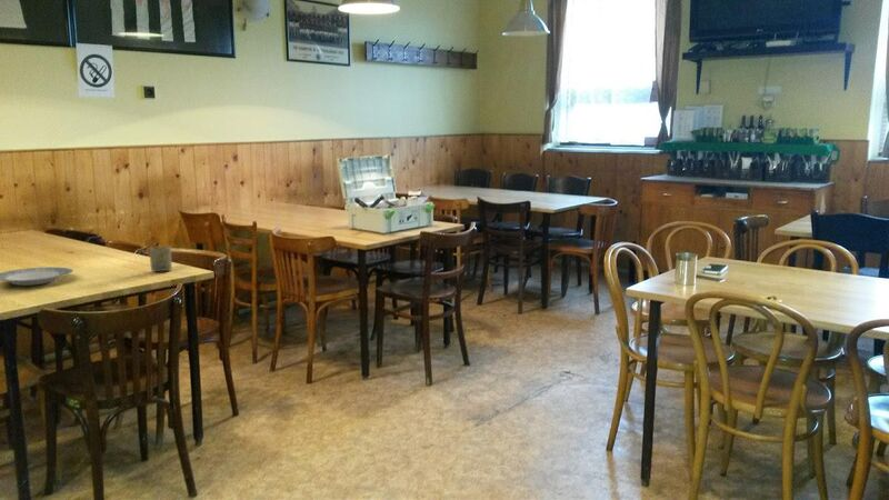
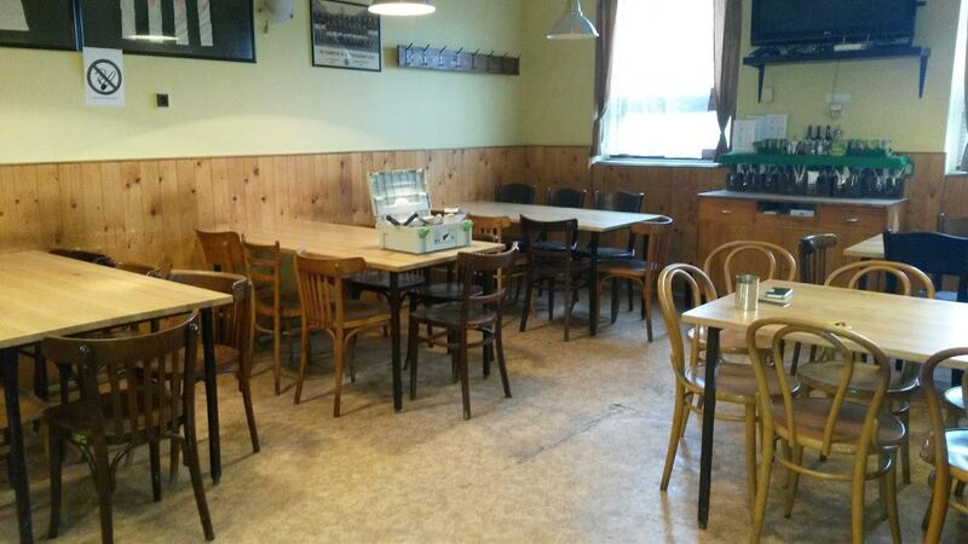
- cup [148,246,172,273]
- plate [0,266,74,287]
